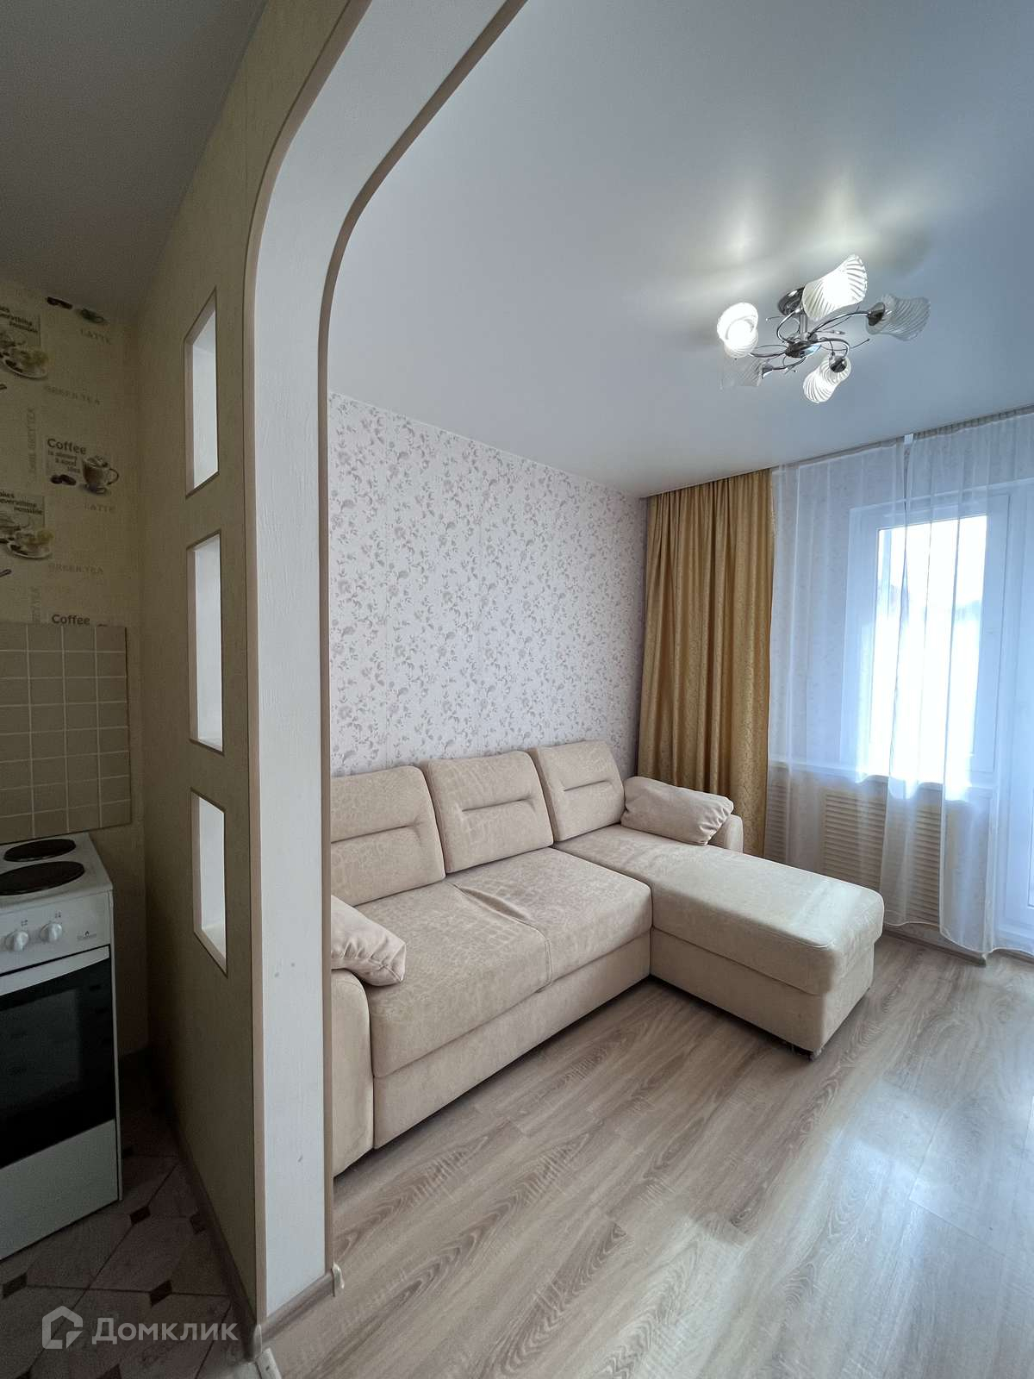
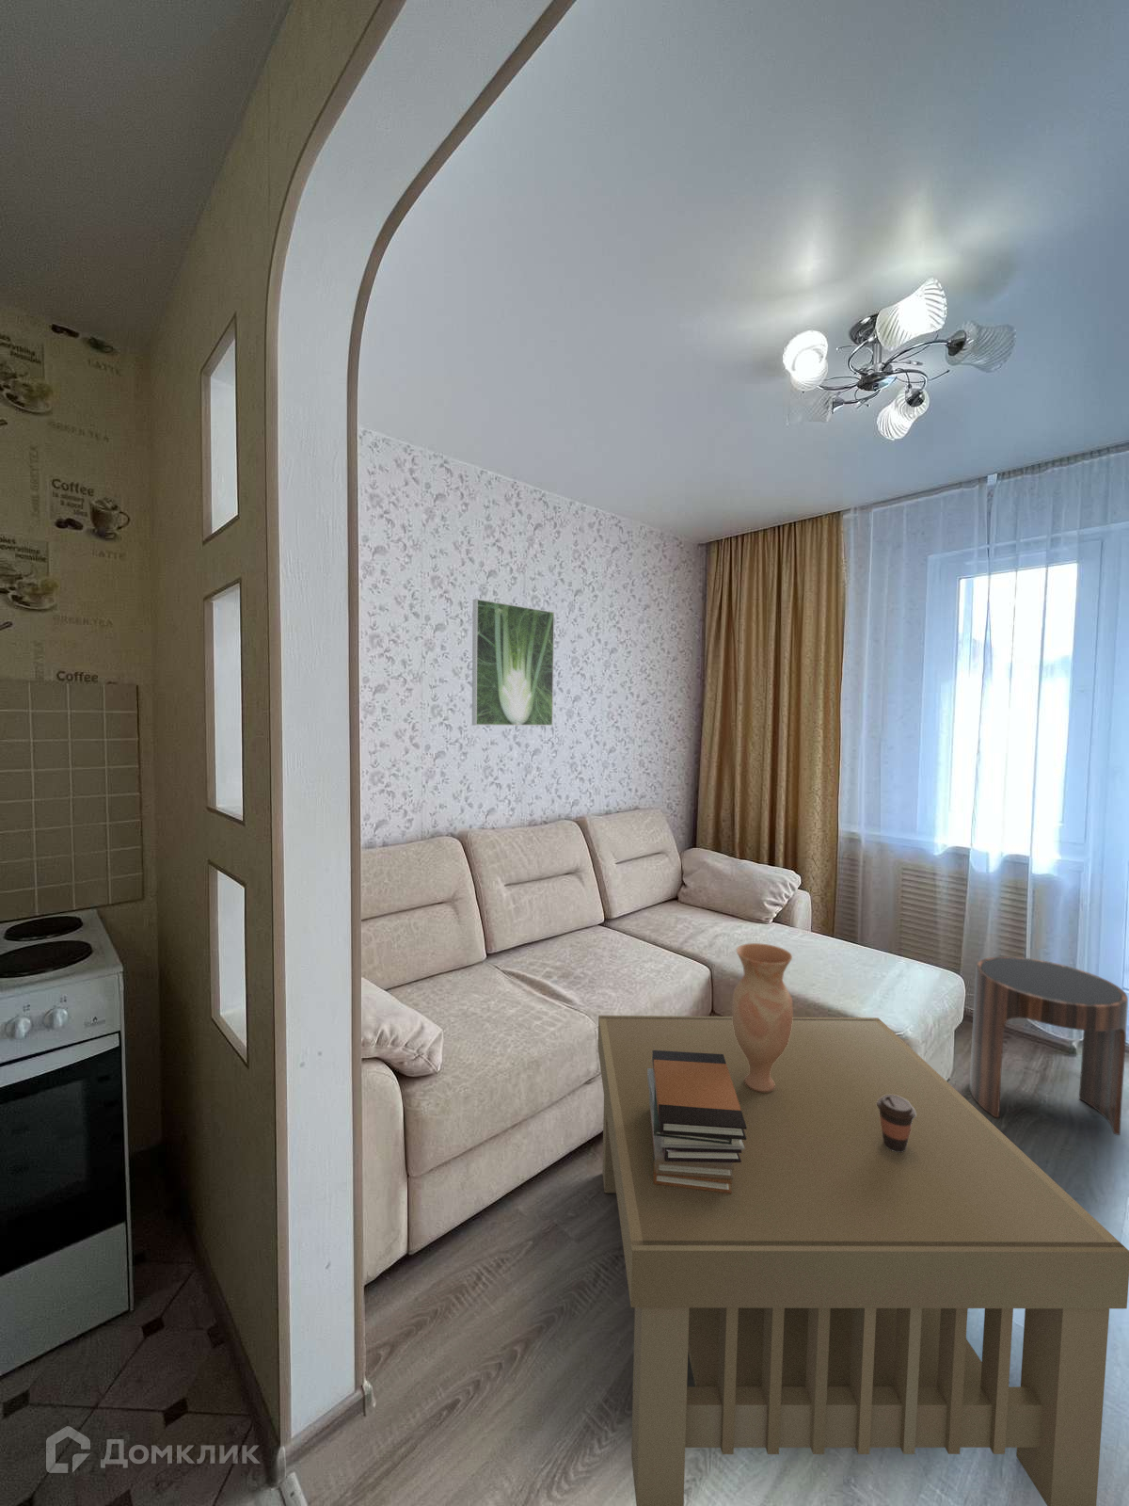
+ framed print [471,598,555,727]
+ coffee table [598,1015,1129,1506]
+ book stack [648,1051,747,1193]
+ side table [969,956,1129,1136]
+ vase [731,943,795,1092]
+ coffee cup [876,1095,917,1153]
